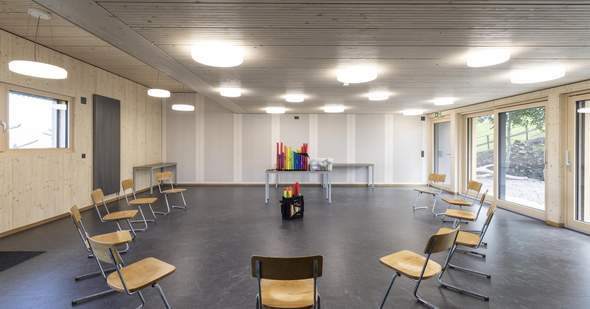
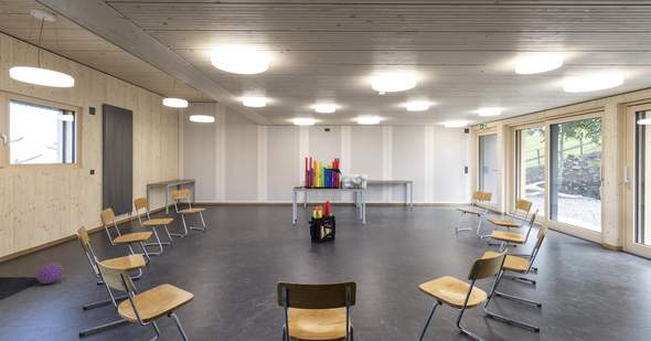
+ ball [35,262,64,285]
